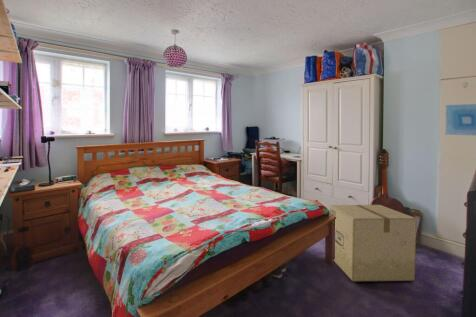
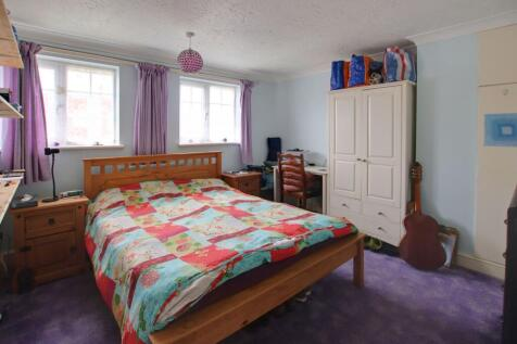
- cardboard box [329,204,417,282]
